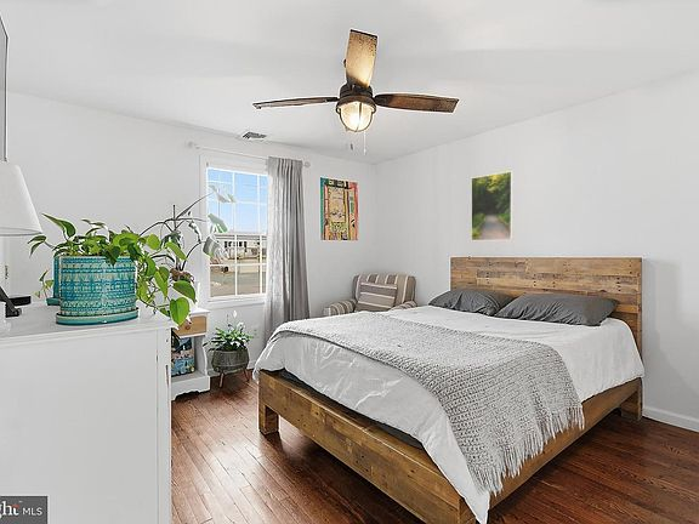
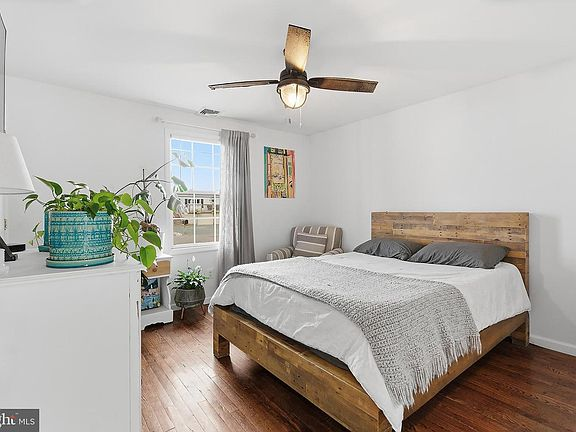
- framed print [470,170,515,241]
